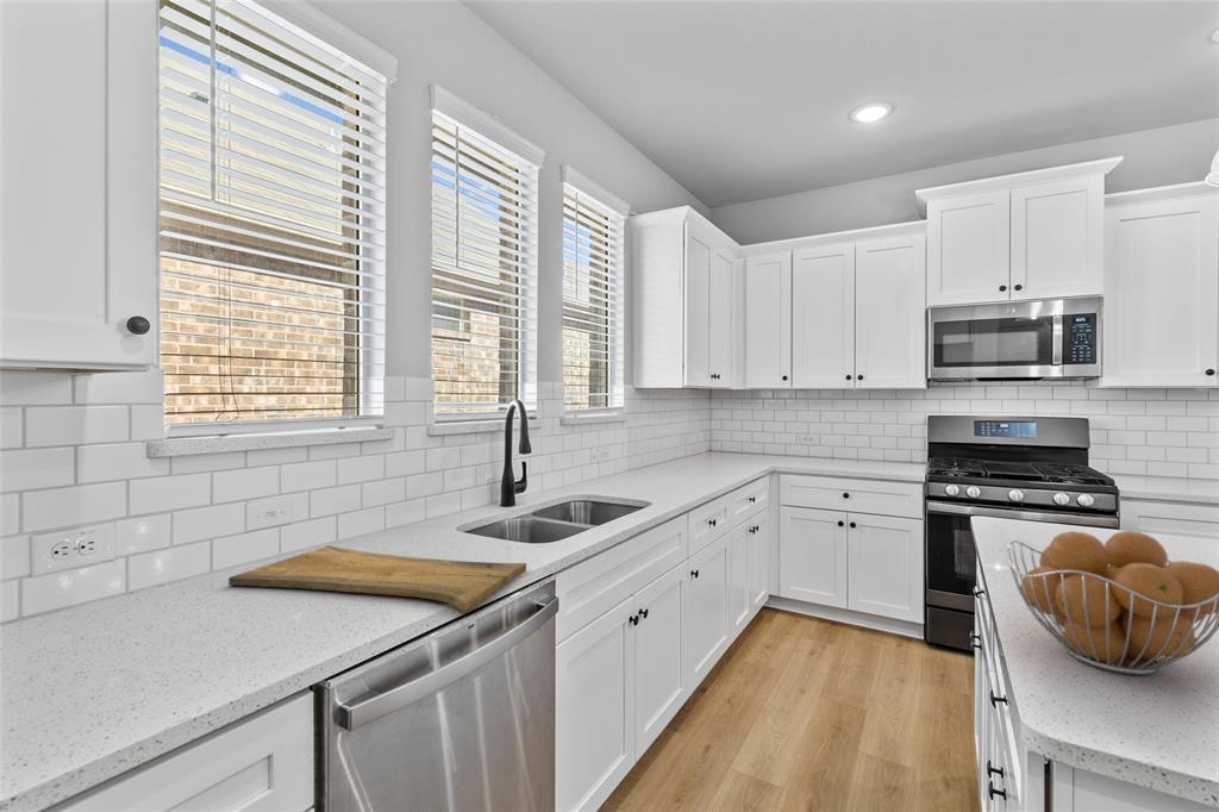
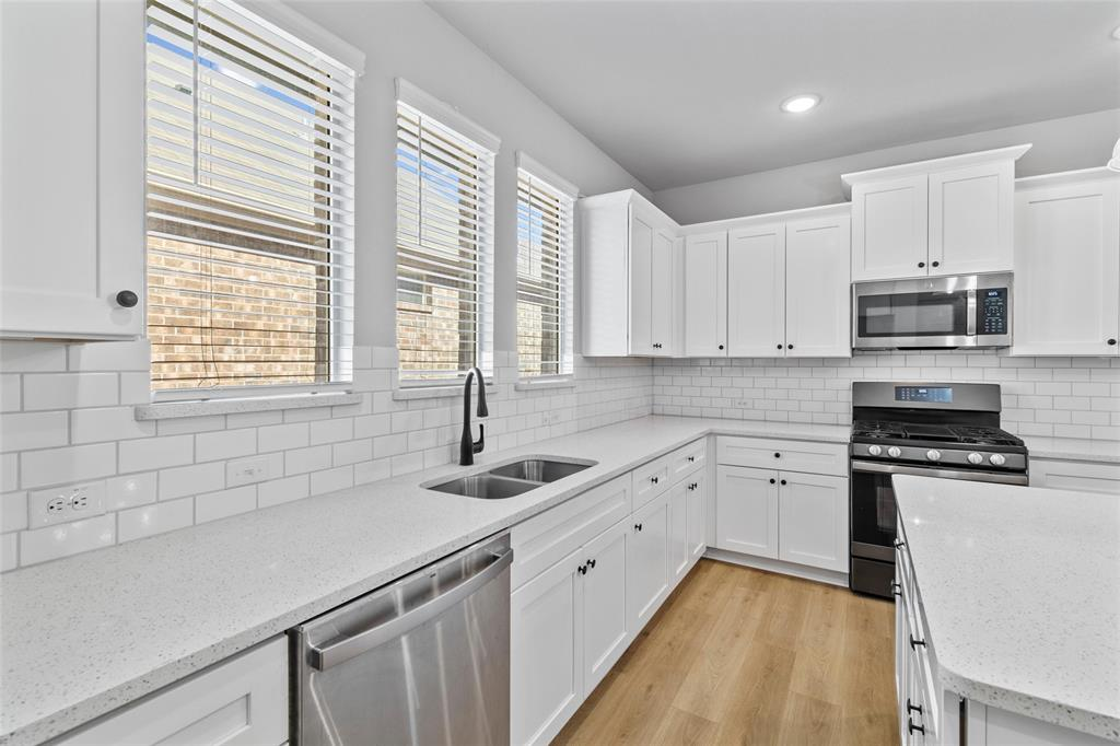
- cutting board [227,544,527,612]
- fruit basket [1006,530,1219,676]
